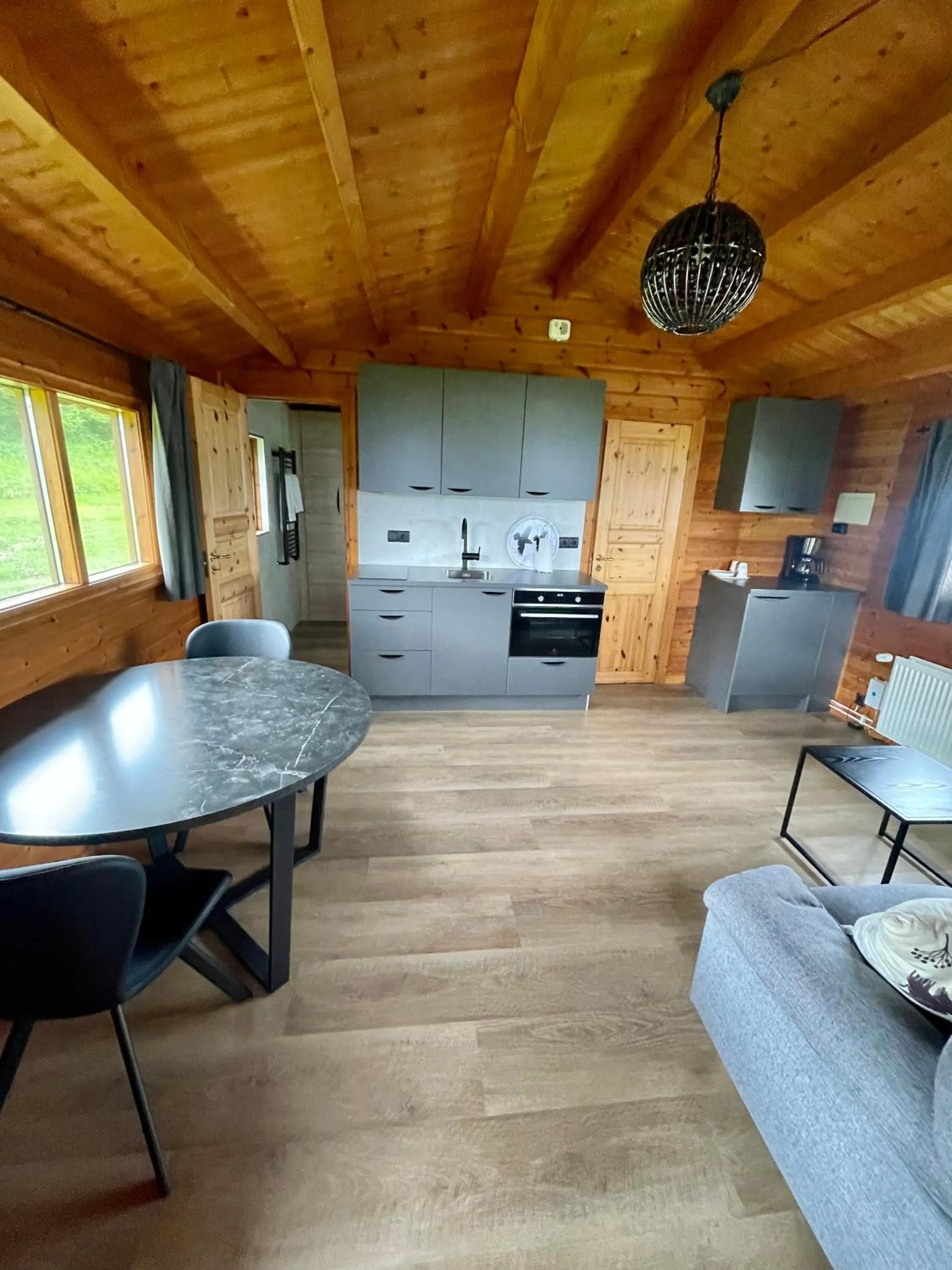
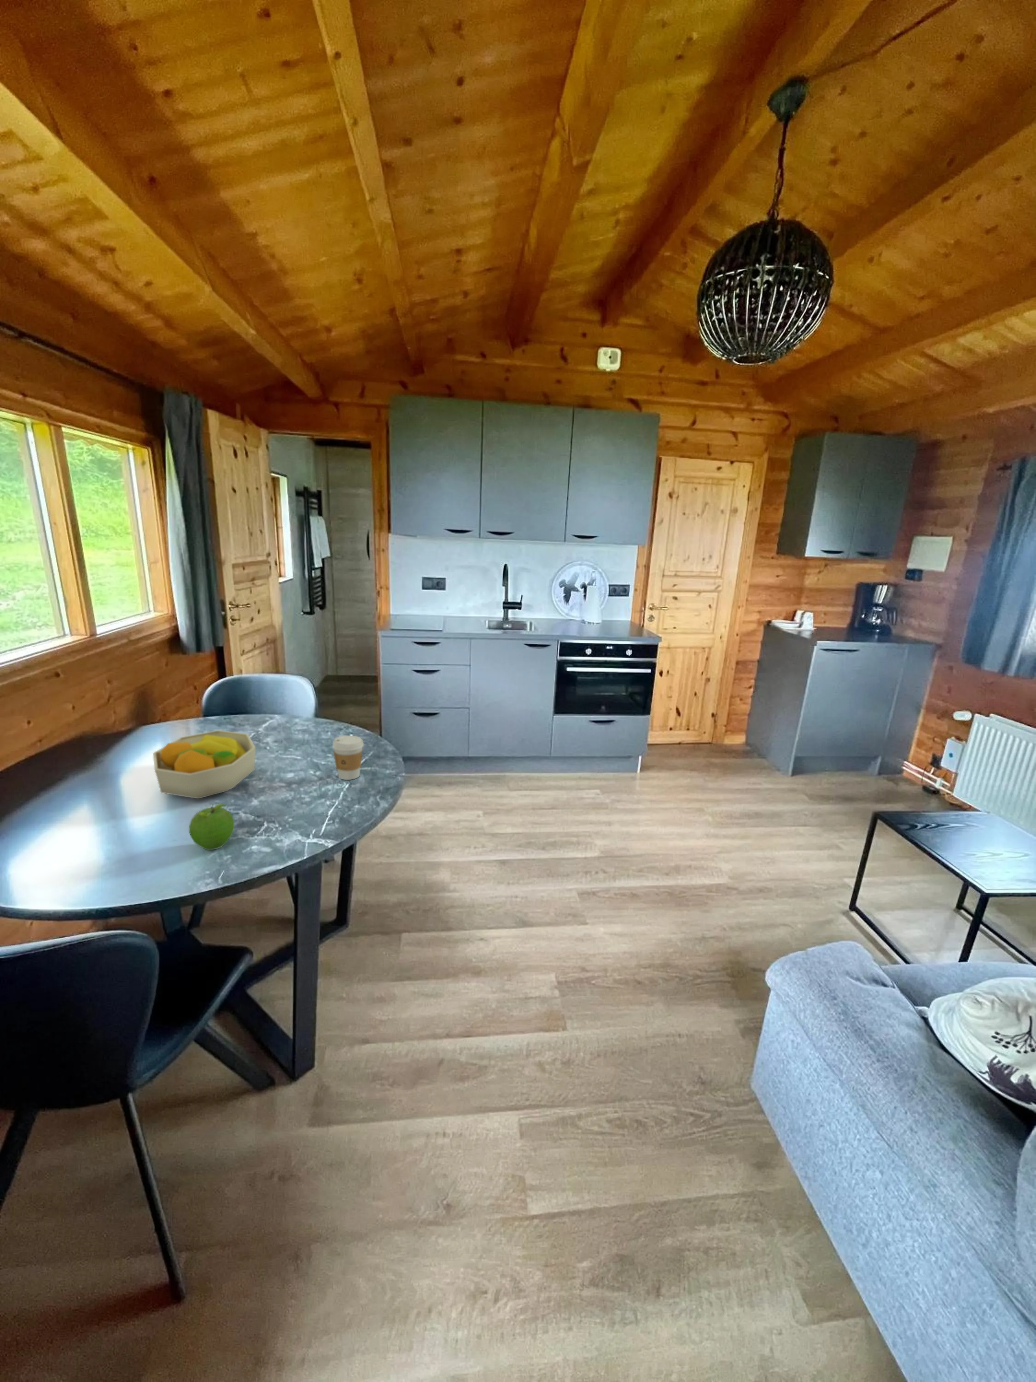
+ fruit [188,803,235,850]
+ fruit bowl [152,730,256,799]
+ coffee cup [332,735,365,780]
